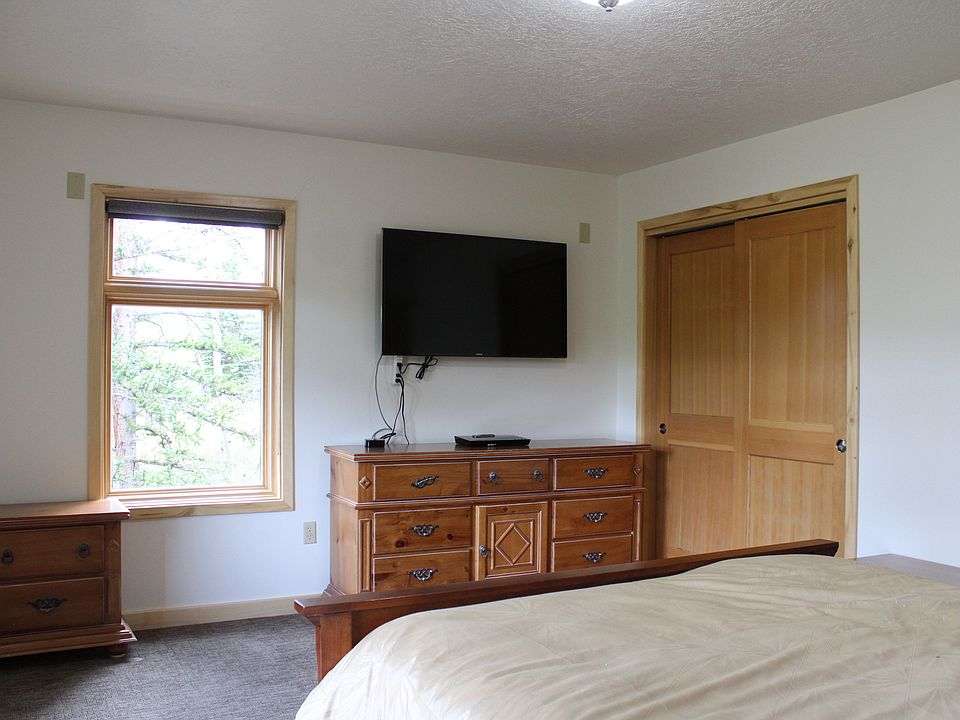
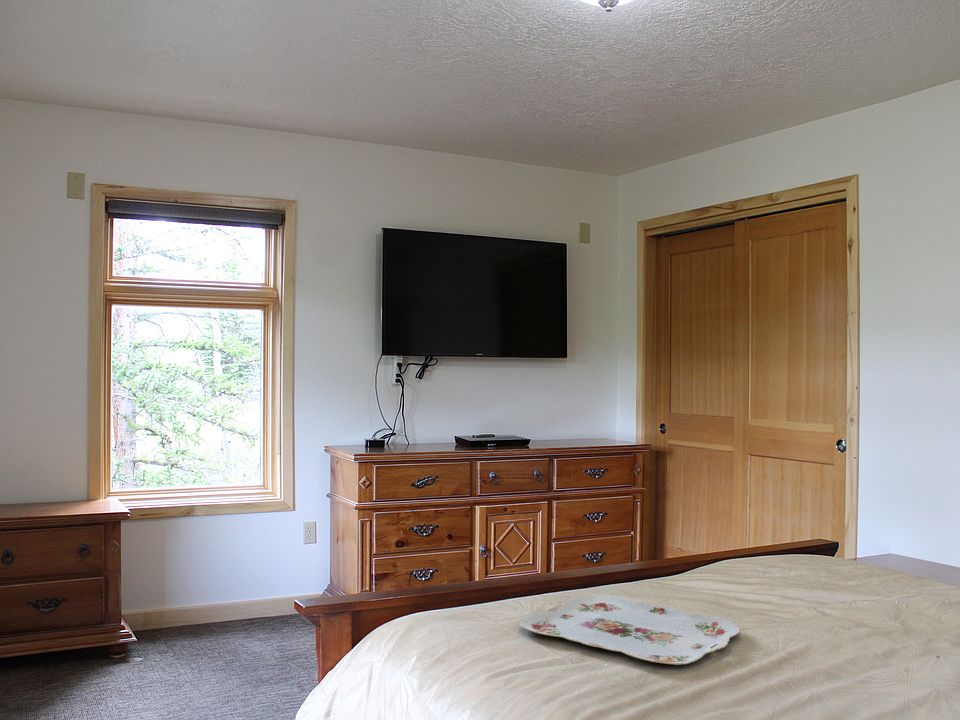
+ serving tray [519,594,740,666]
